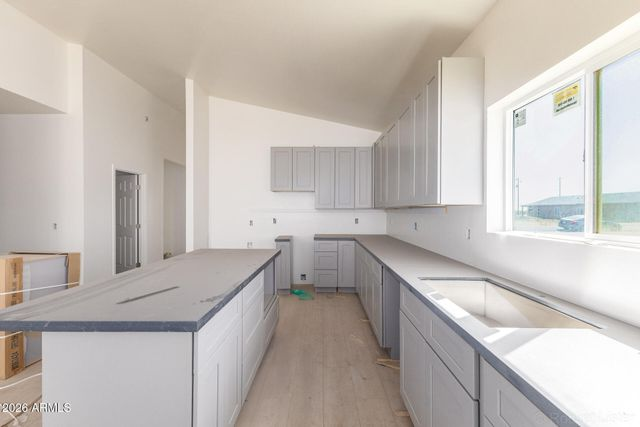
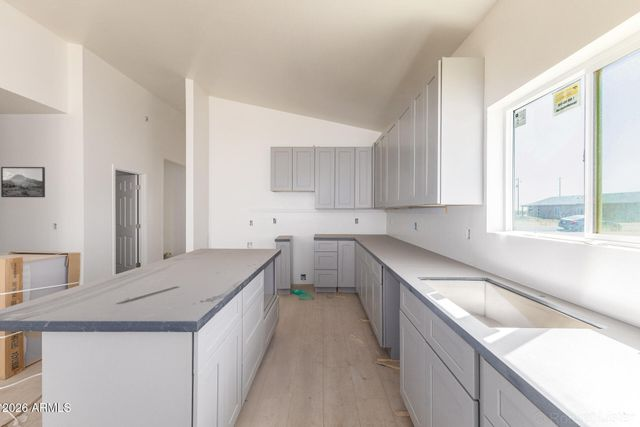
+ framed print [0,166,46,198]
